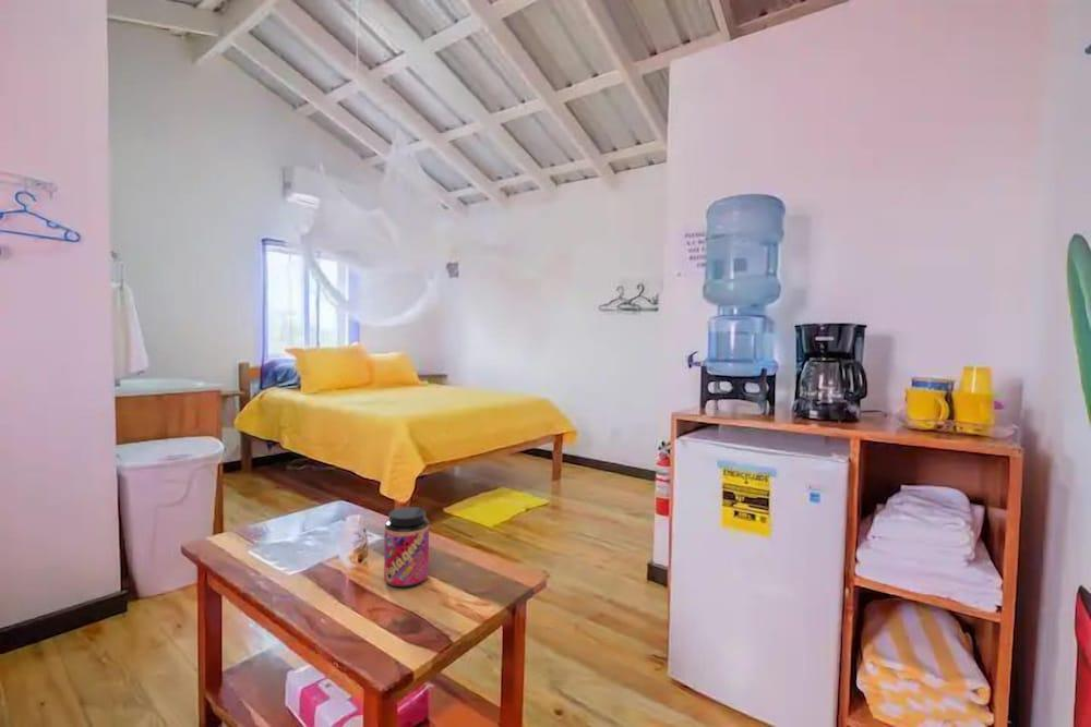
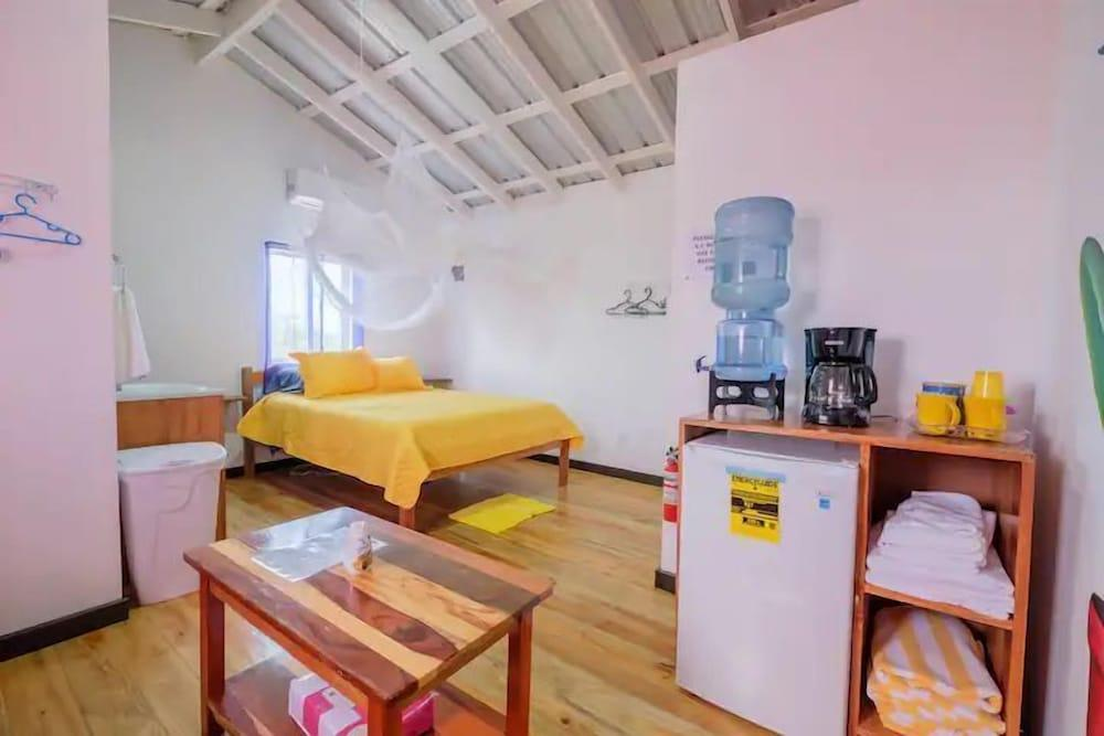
- jar [383,506,430,589]
